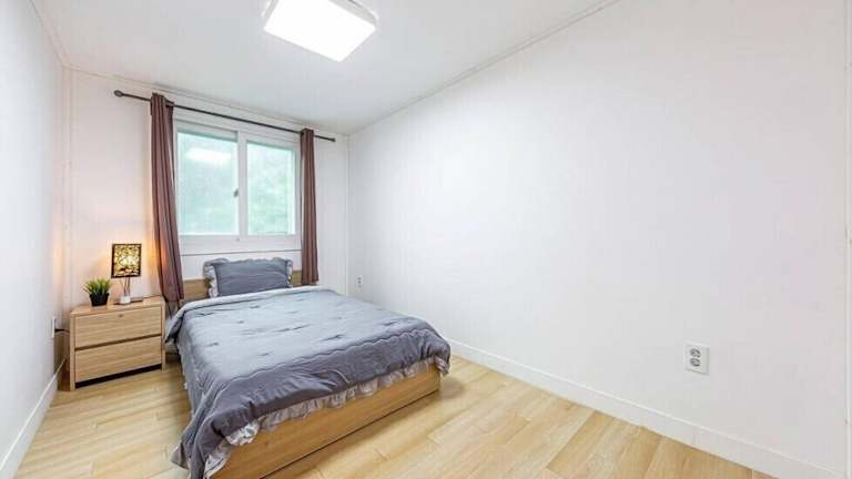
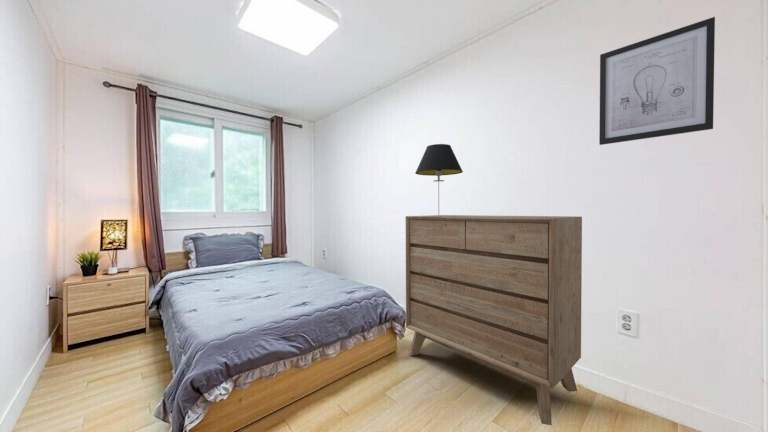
+ dresser [405,214,583,426]
+ table lamp [414,143,464,213]
+ wall art [598,16,716,146]
